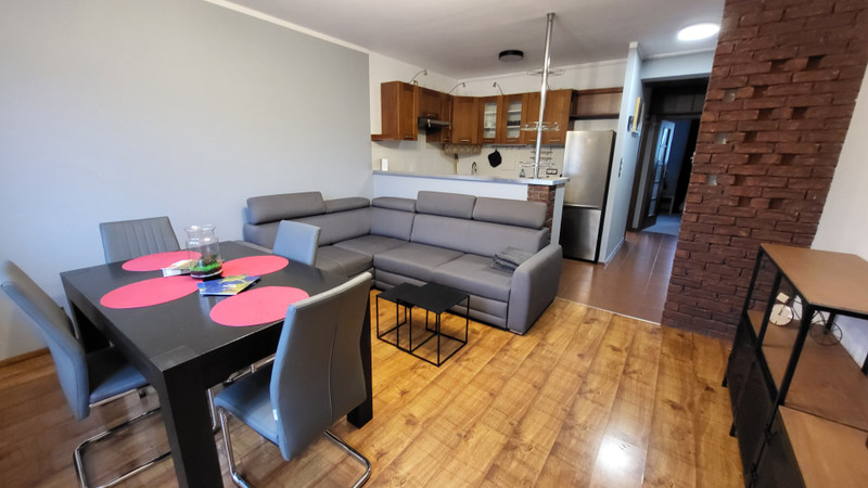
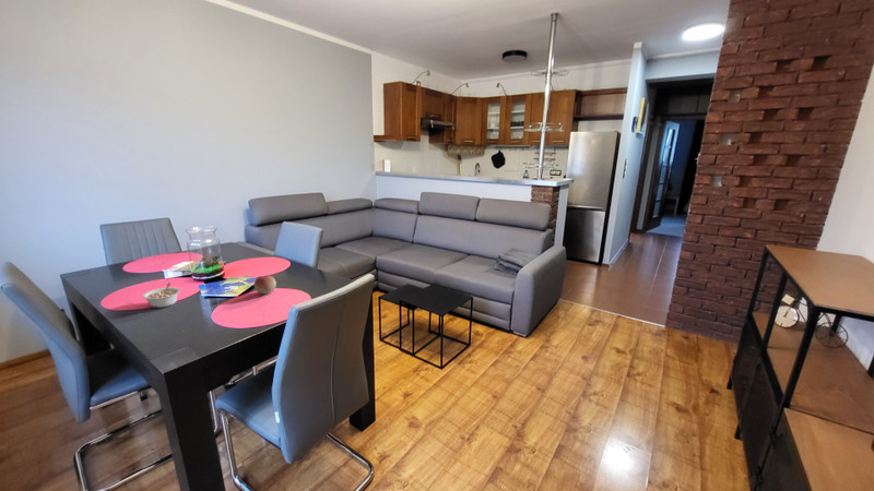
+ legume [142,282,181,309]
+ fruit [253,275,277,295]
